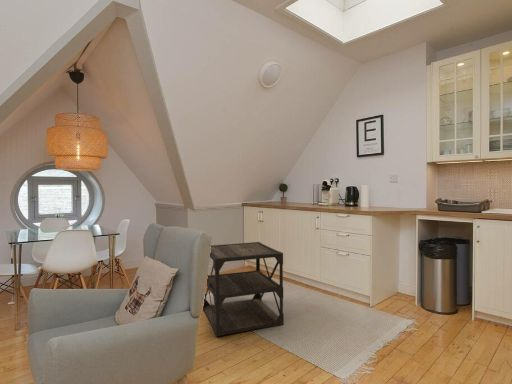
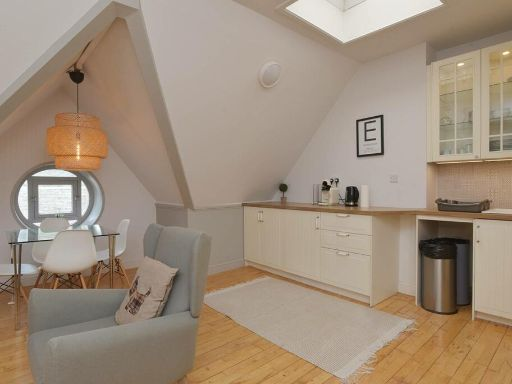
- side table [202,241,285,337]
